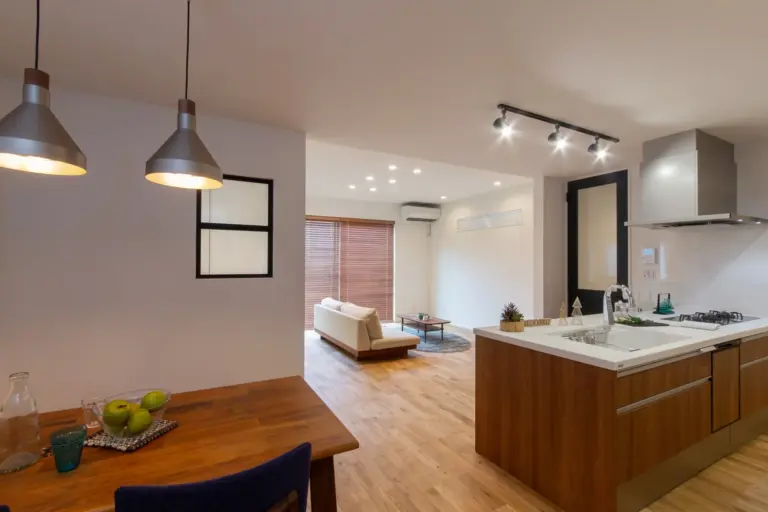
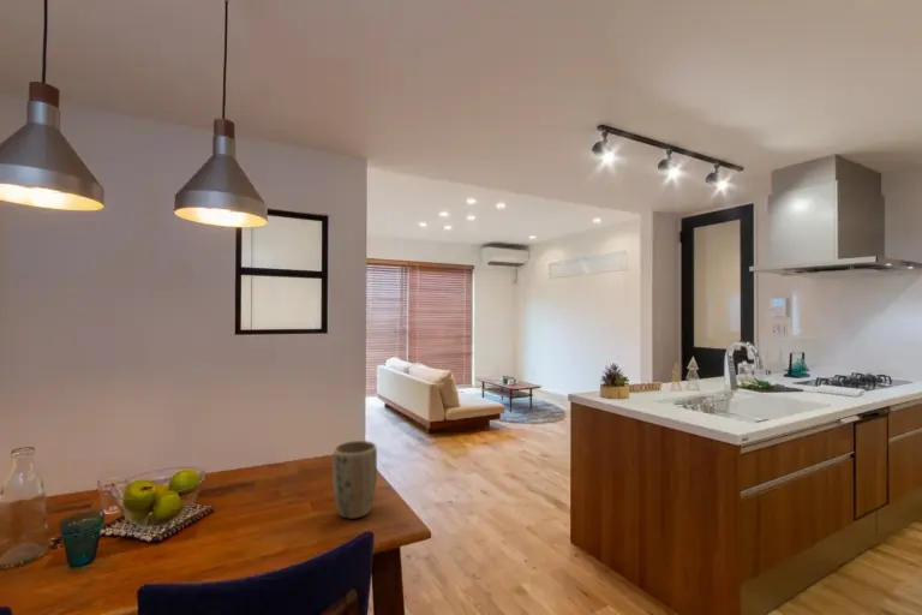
+ plant pot [331,440,378,520]
